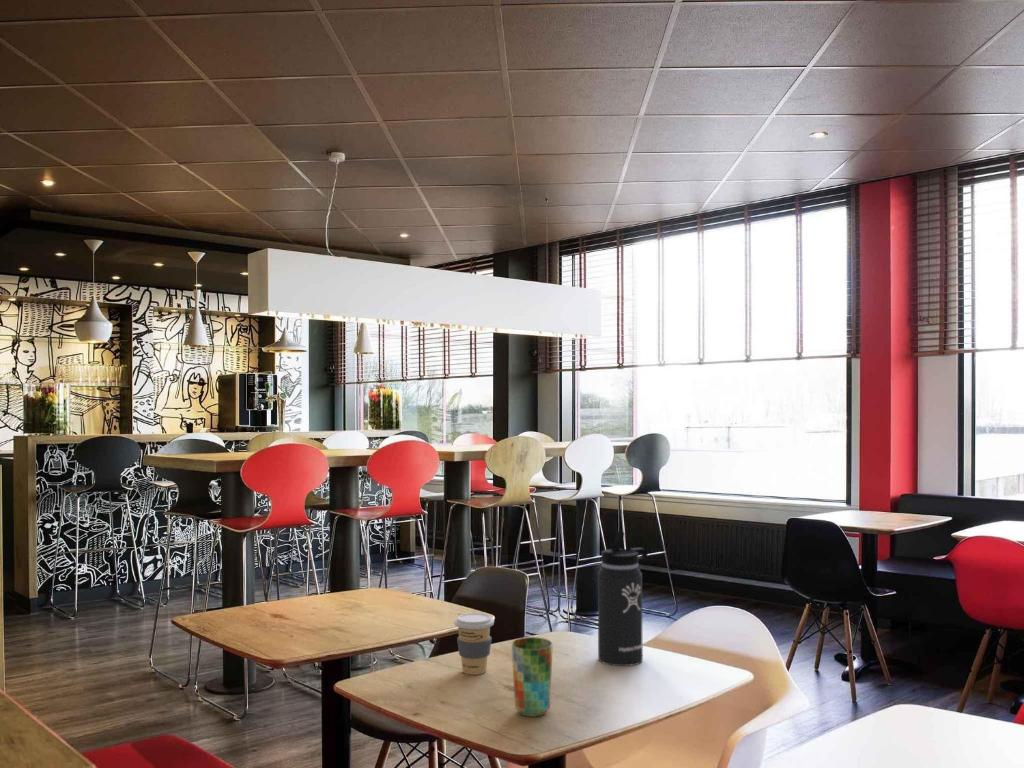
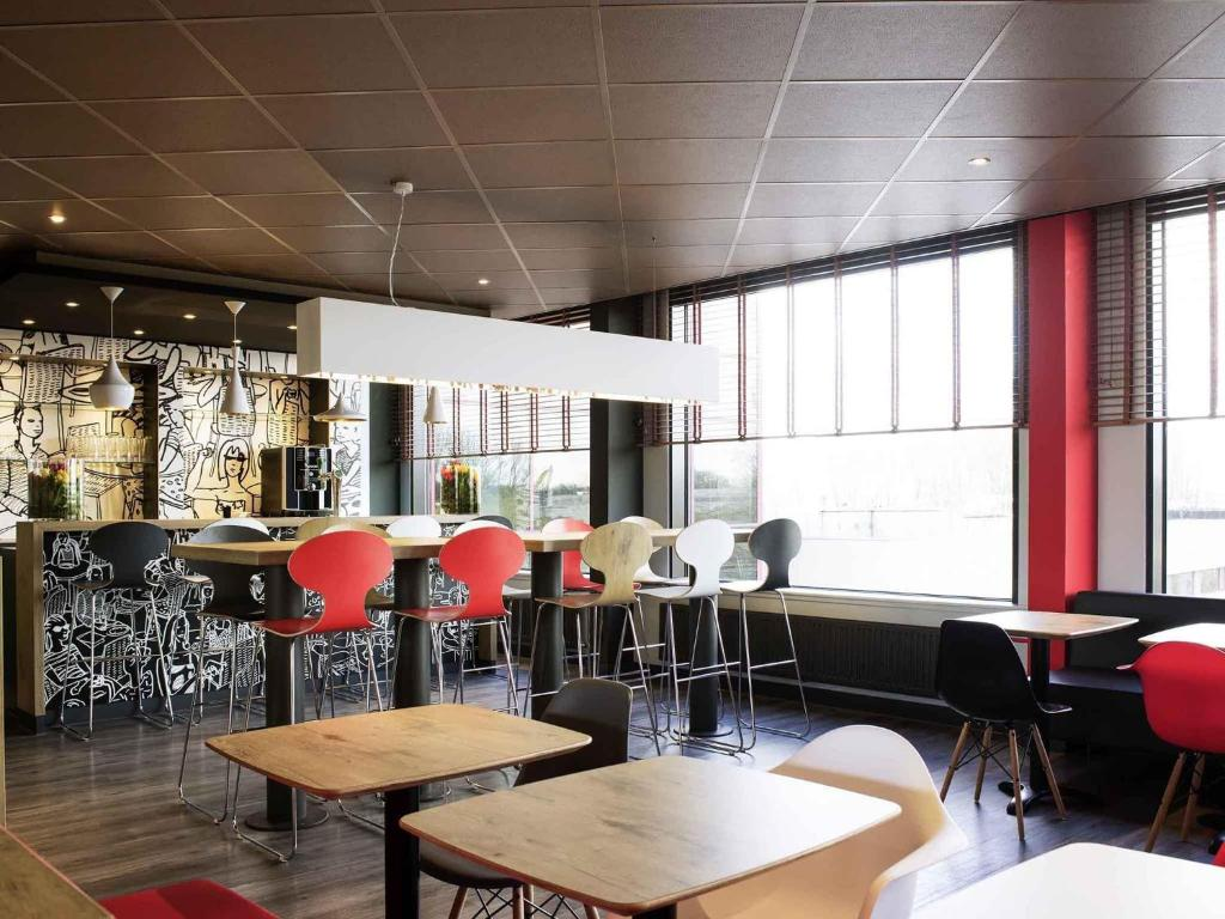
- cup [511,636,554,718]
- coffee cup [453,612,495,676]
- thermos bottle [597,530,649,667]
